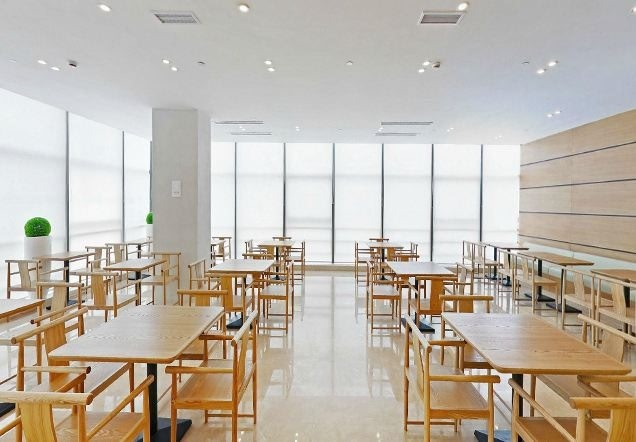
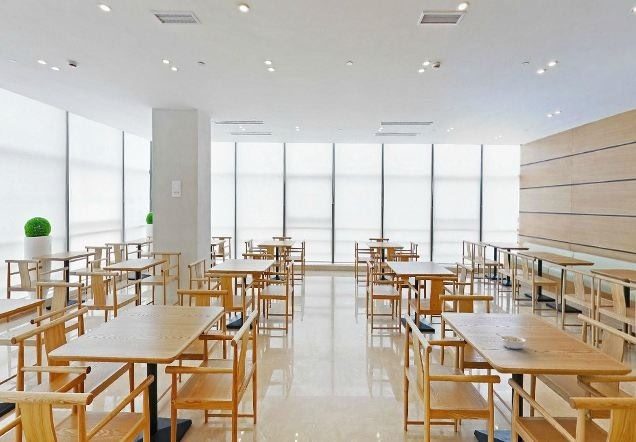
+ legume [495,332,527,350]
